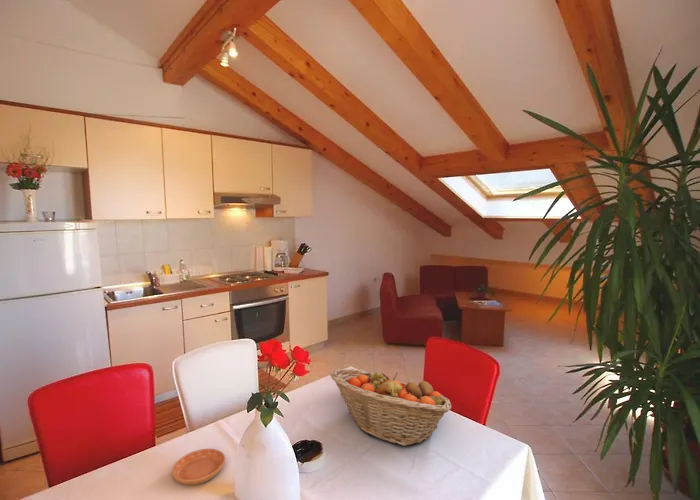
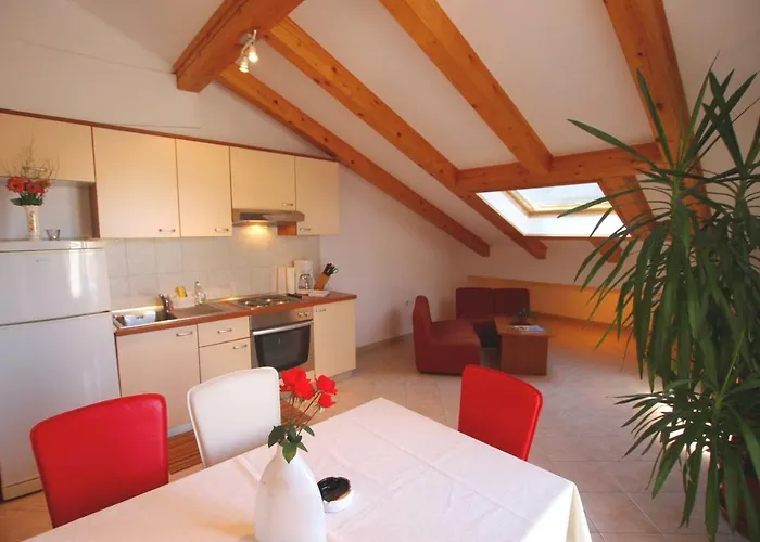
- fruit basket [329,368,452,447]
- saucer [171,448,226,486]
